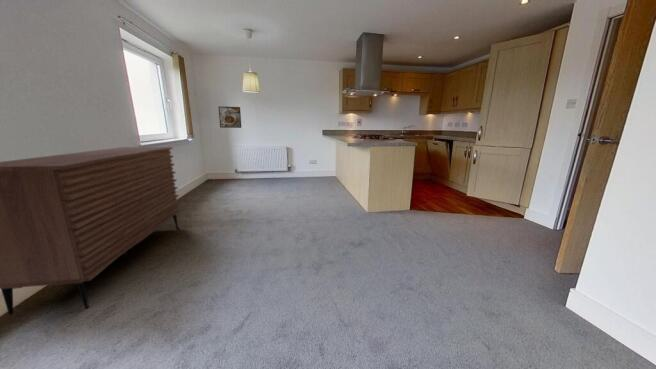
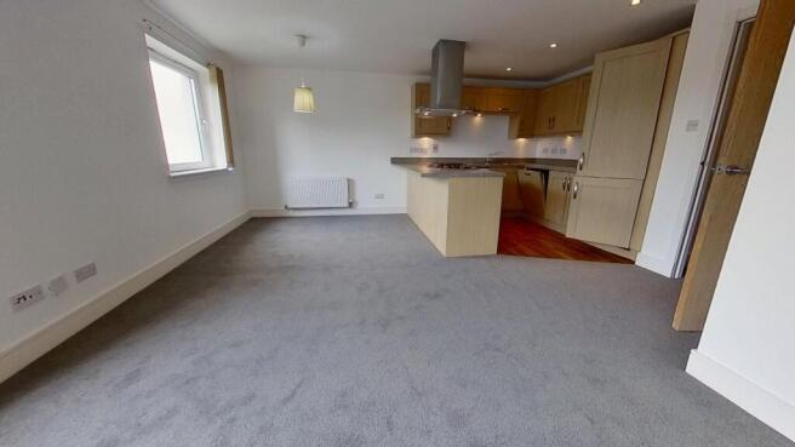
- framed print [218,106,242,129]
- sideboard [0,146,181,316]
